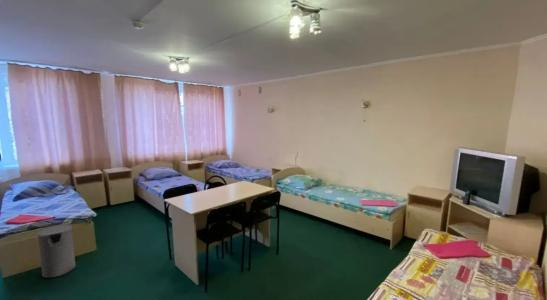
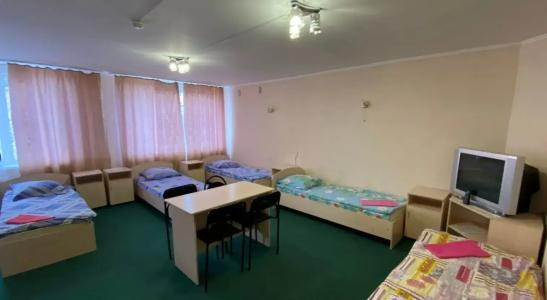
- trash bin [37,223,77,279]
